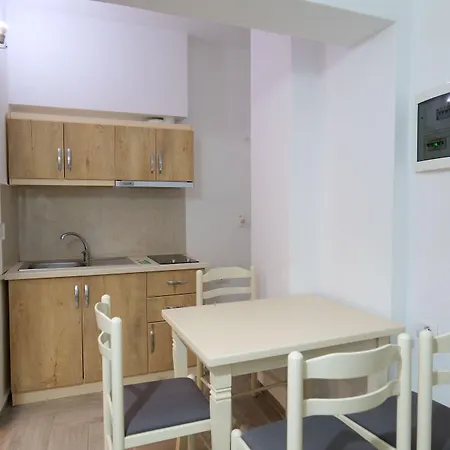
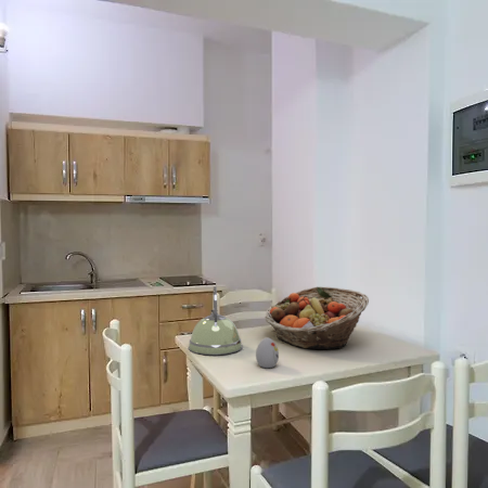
+ fruit basket [264,285,370,350]
+ kettle [188,285,243,356]
+ decorative egg [255,337,280,369]
